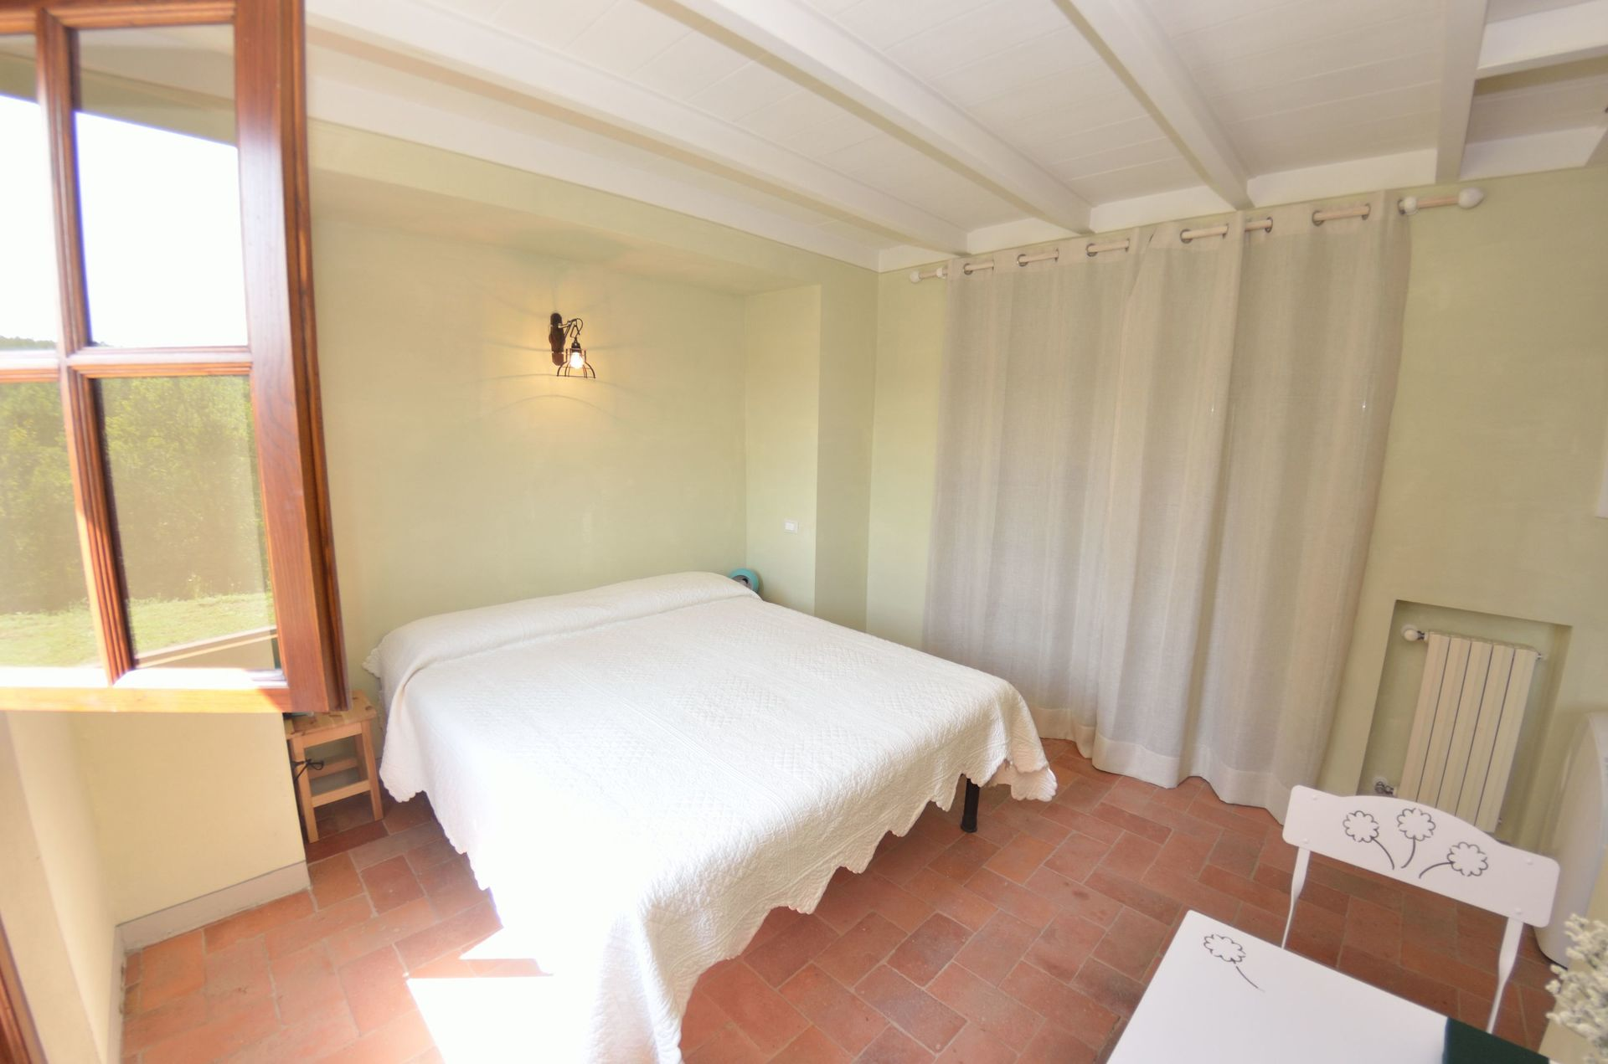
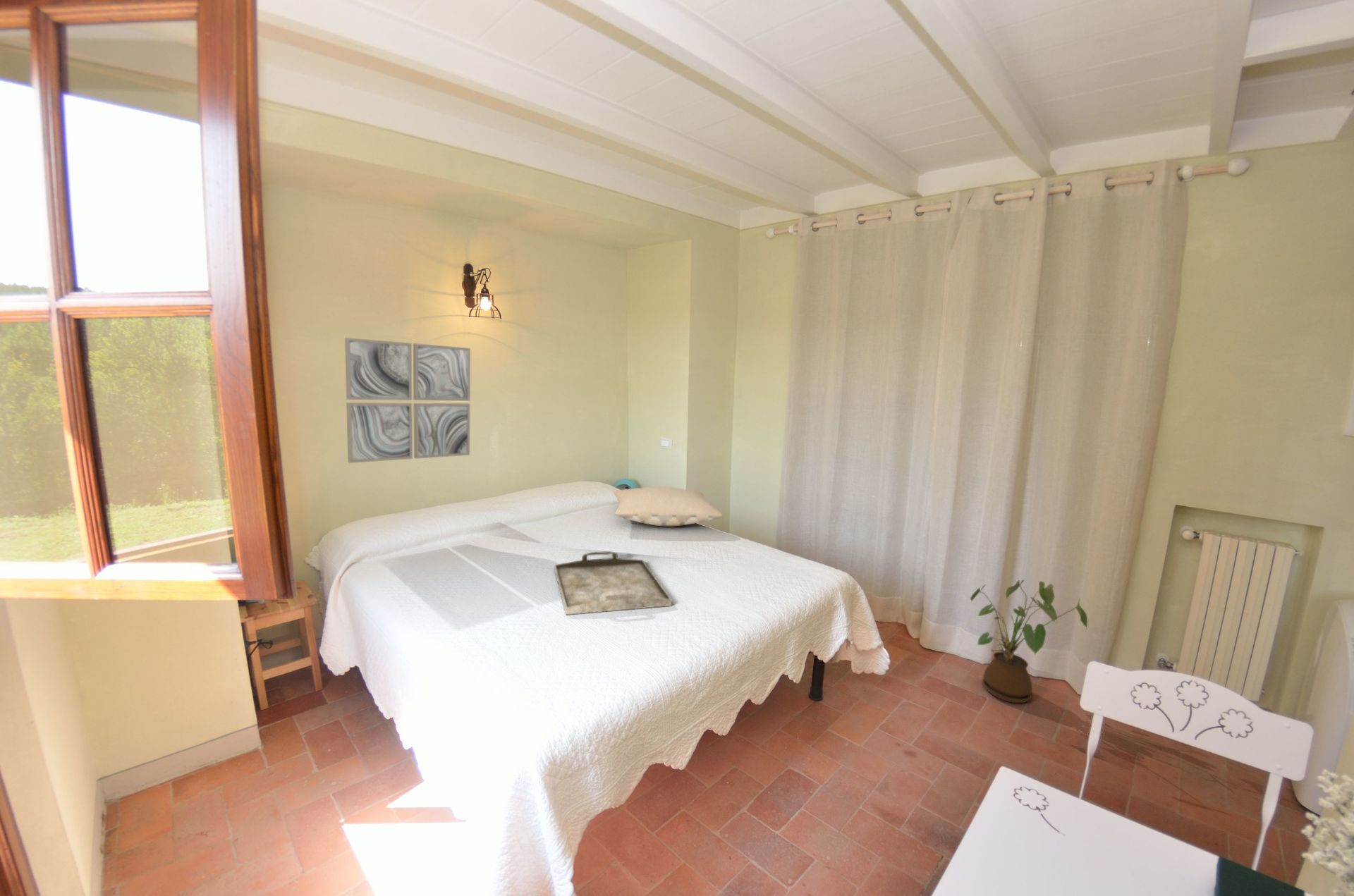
+ serving tray [554,551,672,615]
+ pillow [613,486,724,527]
+ wall art [344,337,471,464]
+ house plant [970,579,1088,704]
